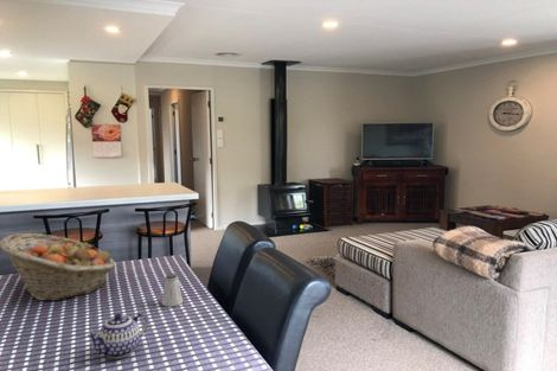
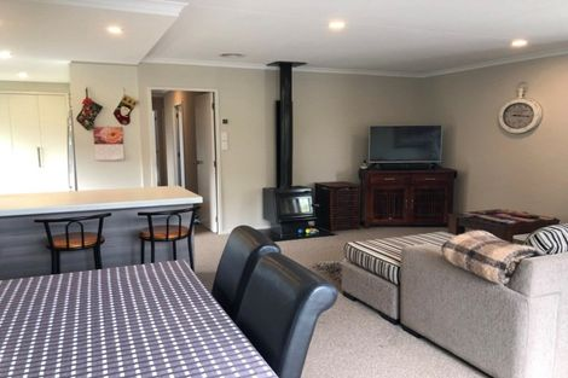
- saltshaker [161,273,184,307]
- teapot [87,312,148,359]
- fruit basket [0,232,116,301]
